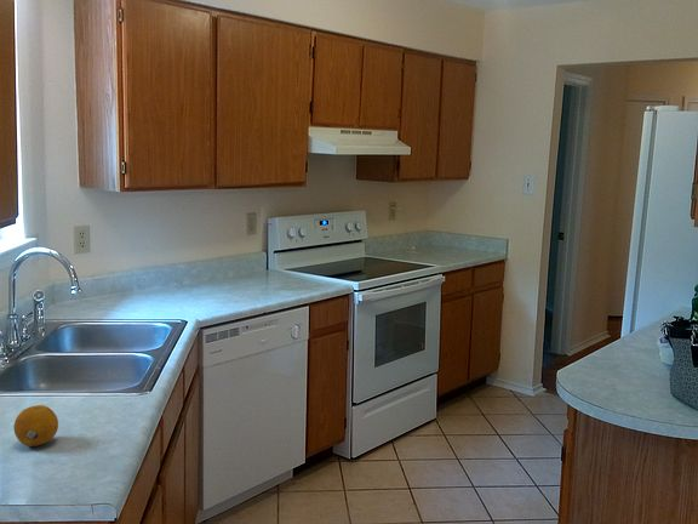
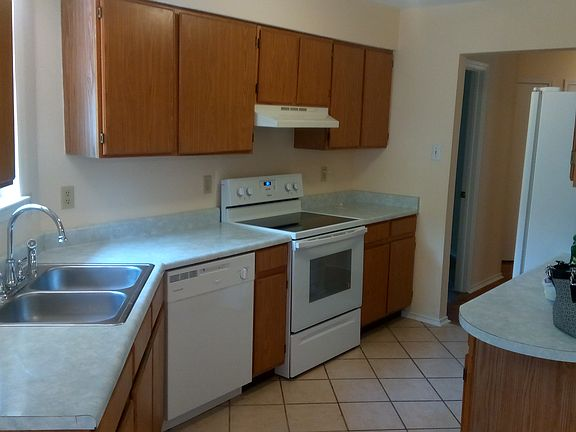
- fruit [12,404,59,448]
